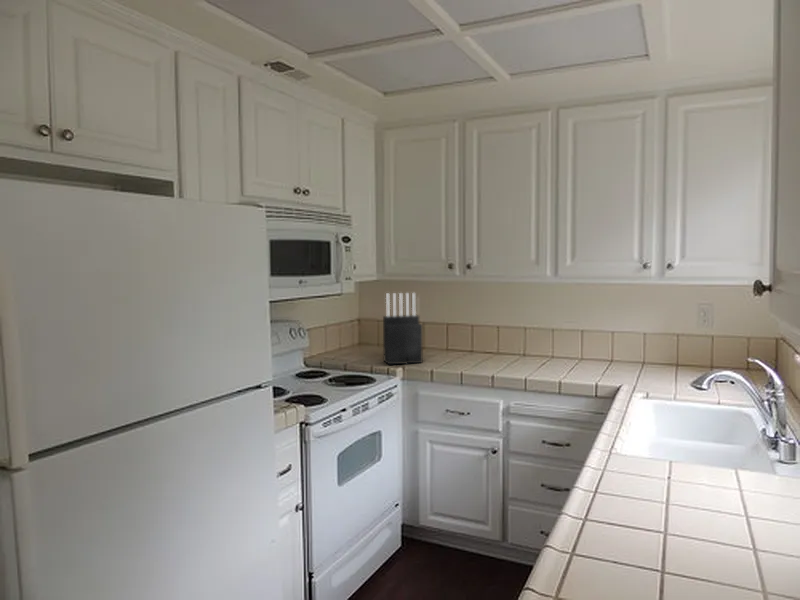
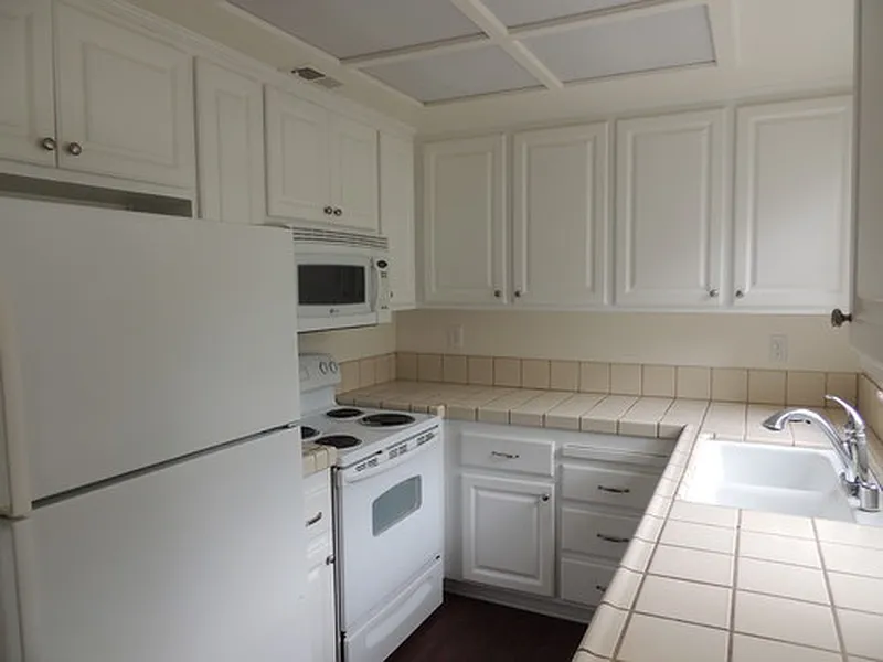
- knife block [382,292,424,365]
